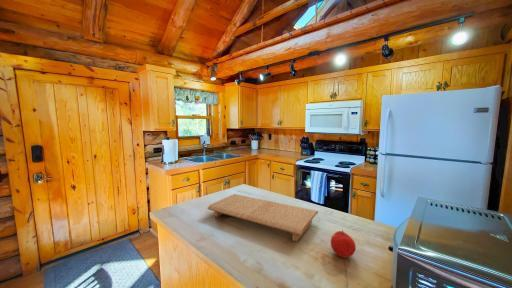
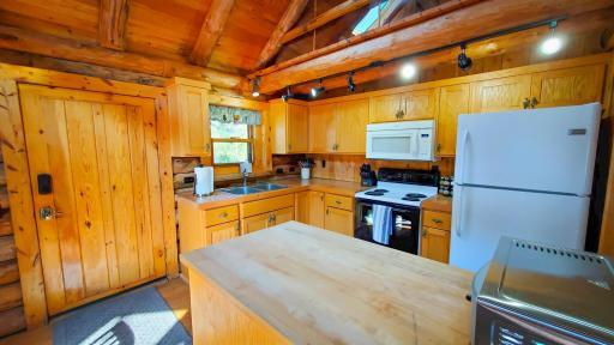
- fruit [330,229,357,259]
- cutting board [207,193,319,242]
